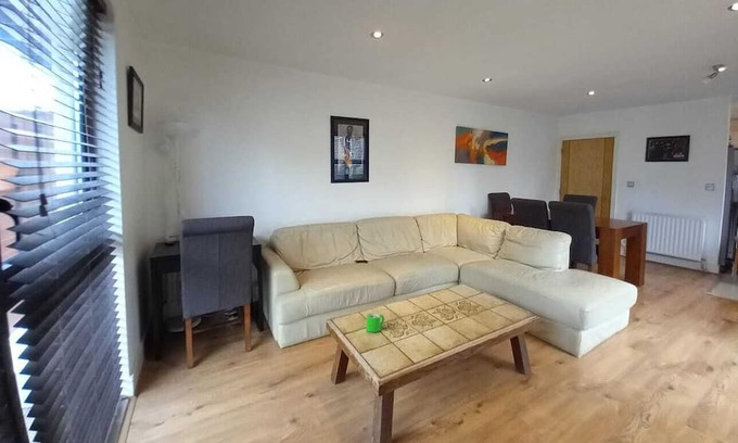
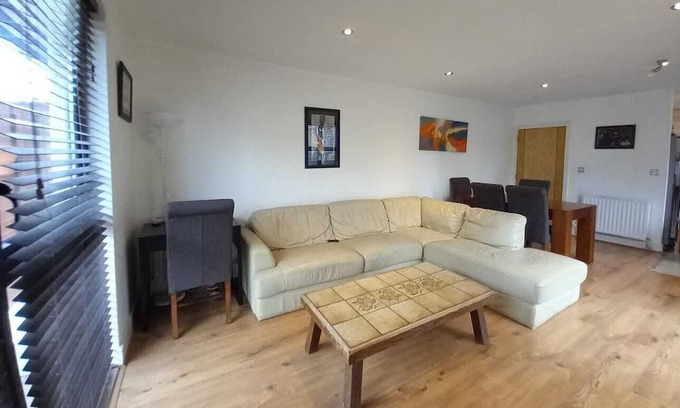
- mug [366,312,385,333]
